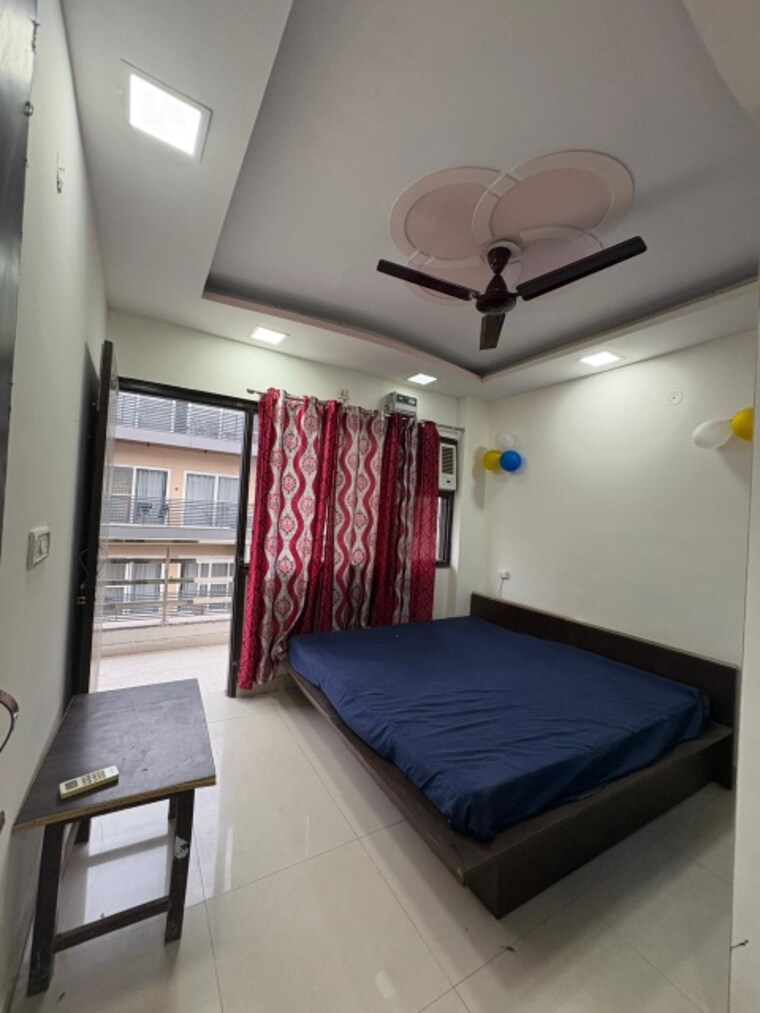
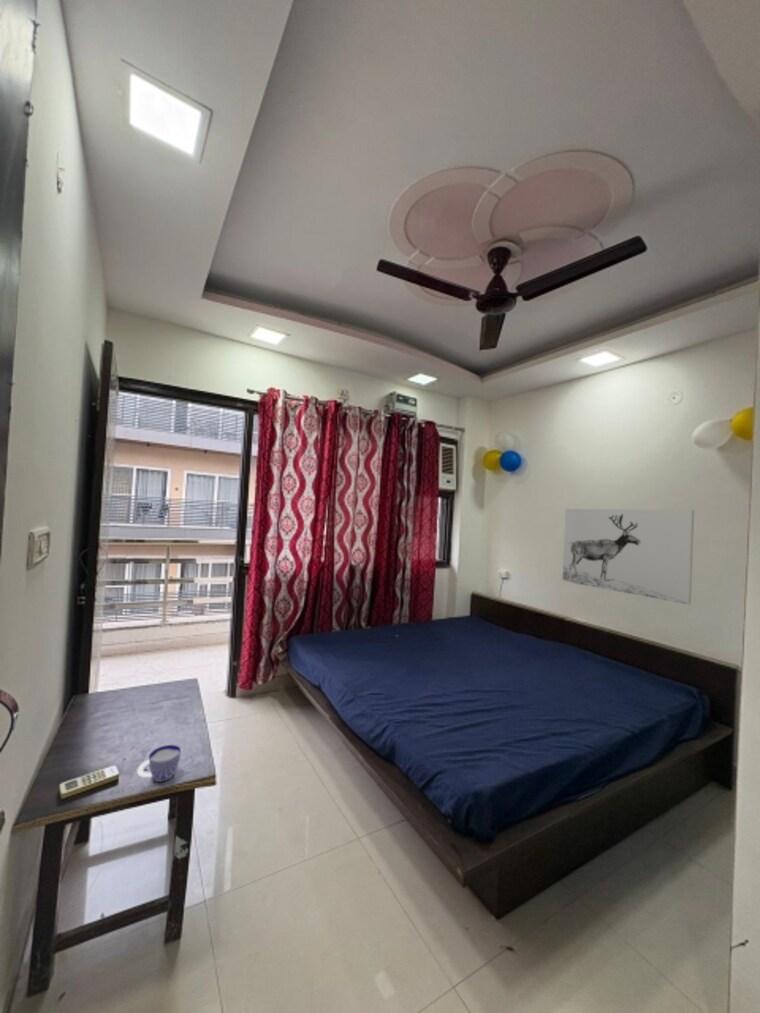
+ cup [136,744,182,783]
+ wall art [561,507,695,606]
